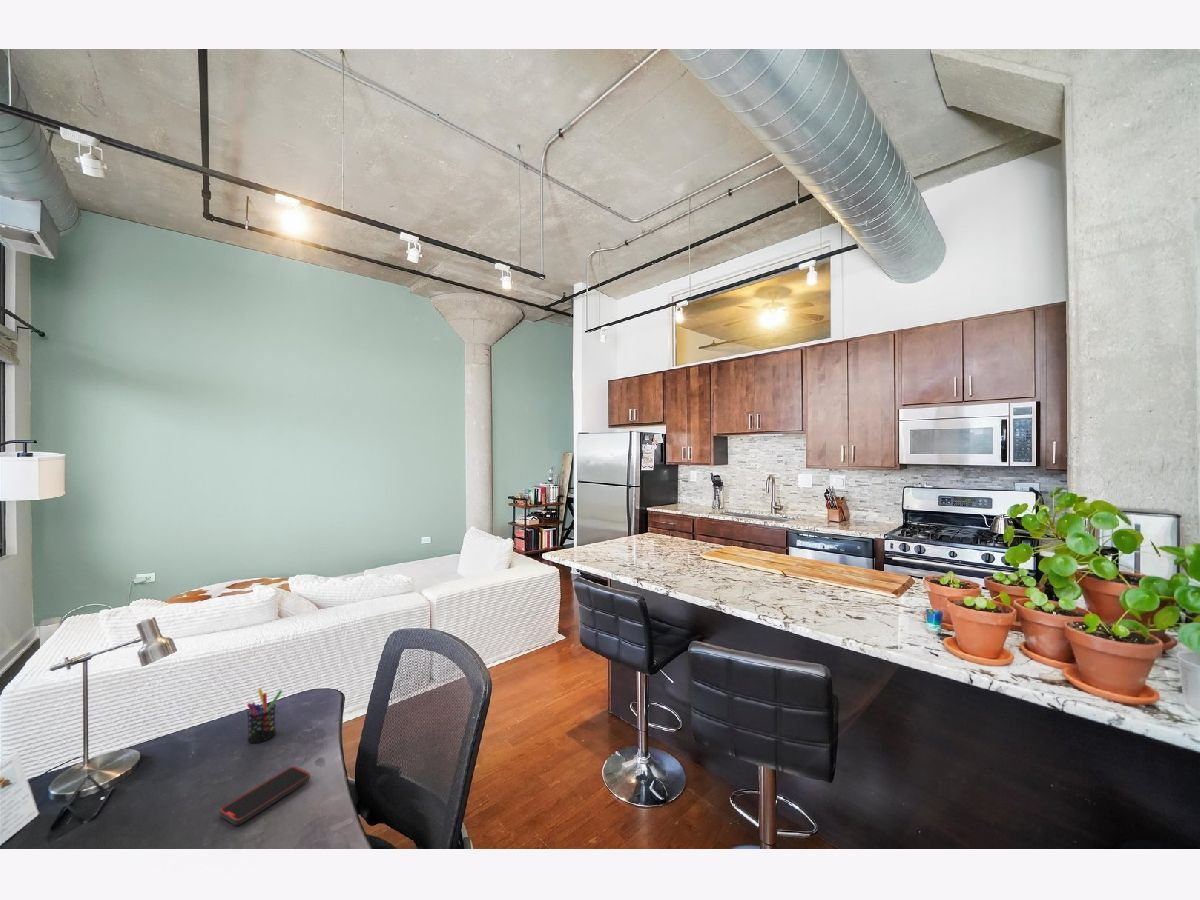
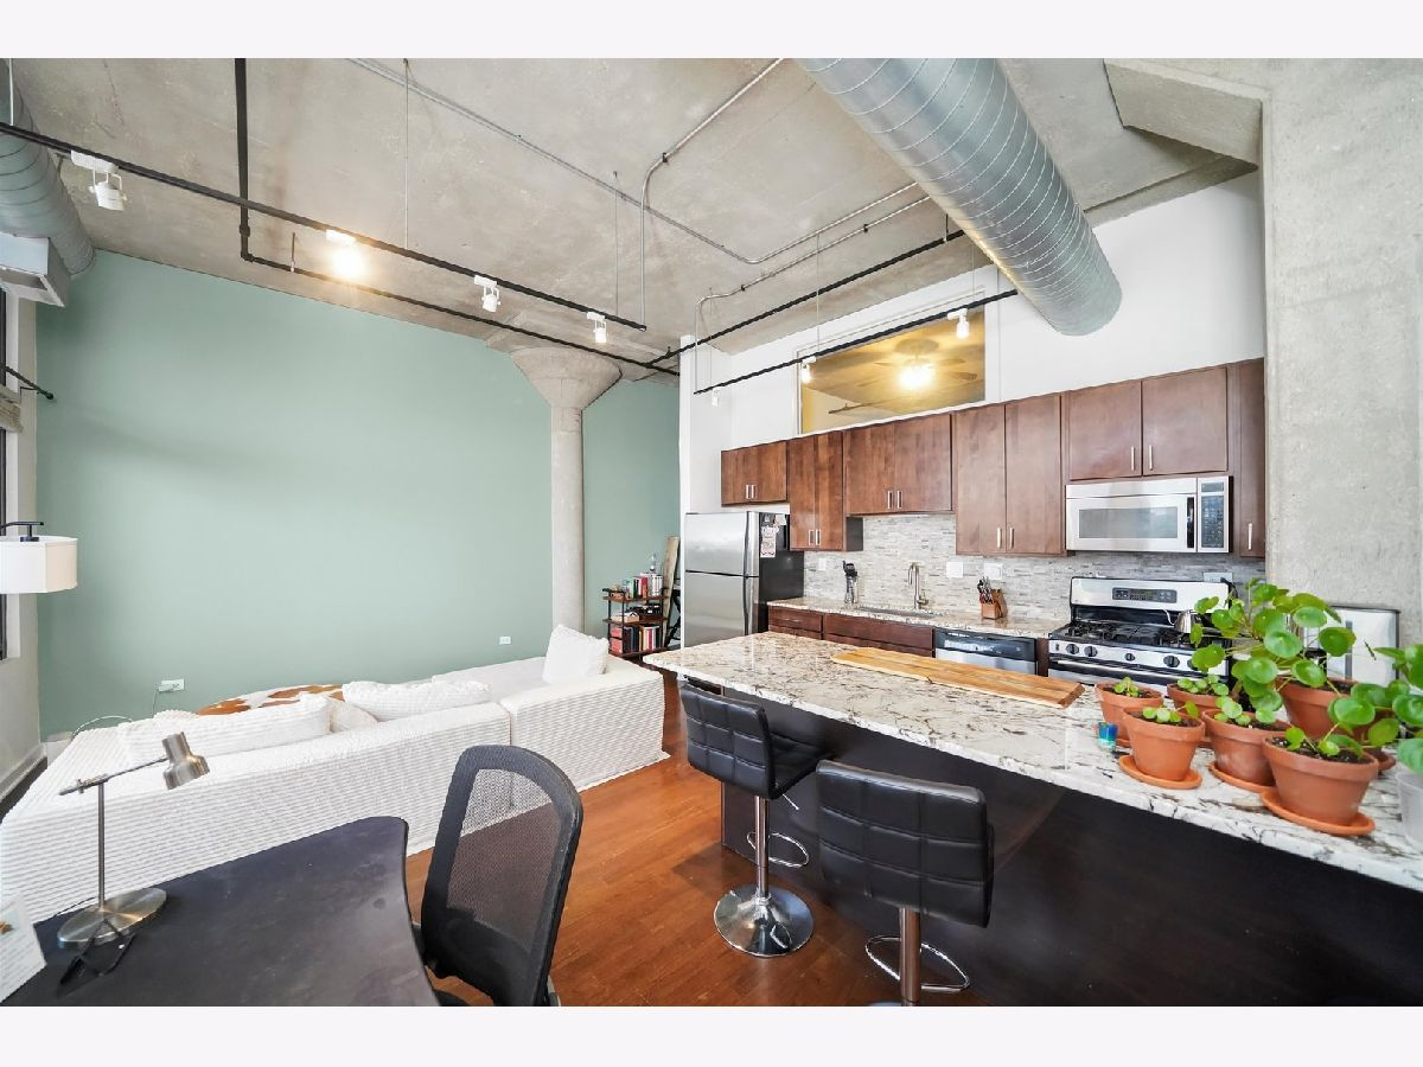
- pen holder [246,688,283,744]
- smartphone [219,765,311,826]
